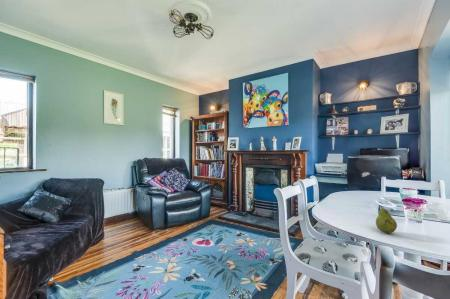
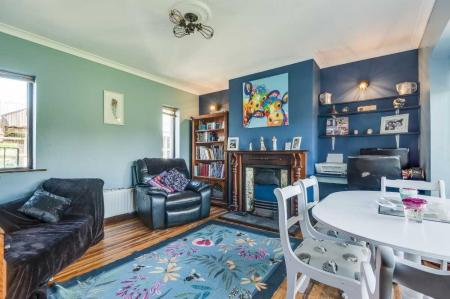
- fruit [375,205,398,234]
